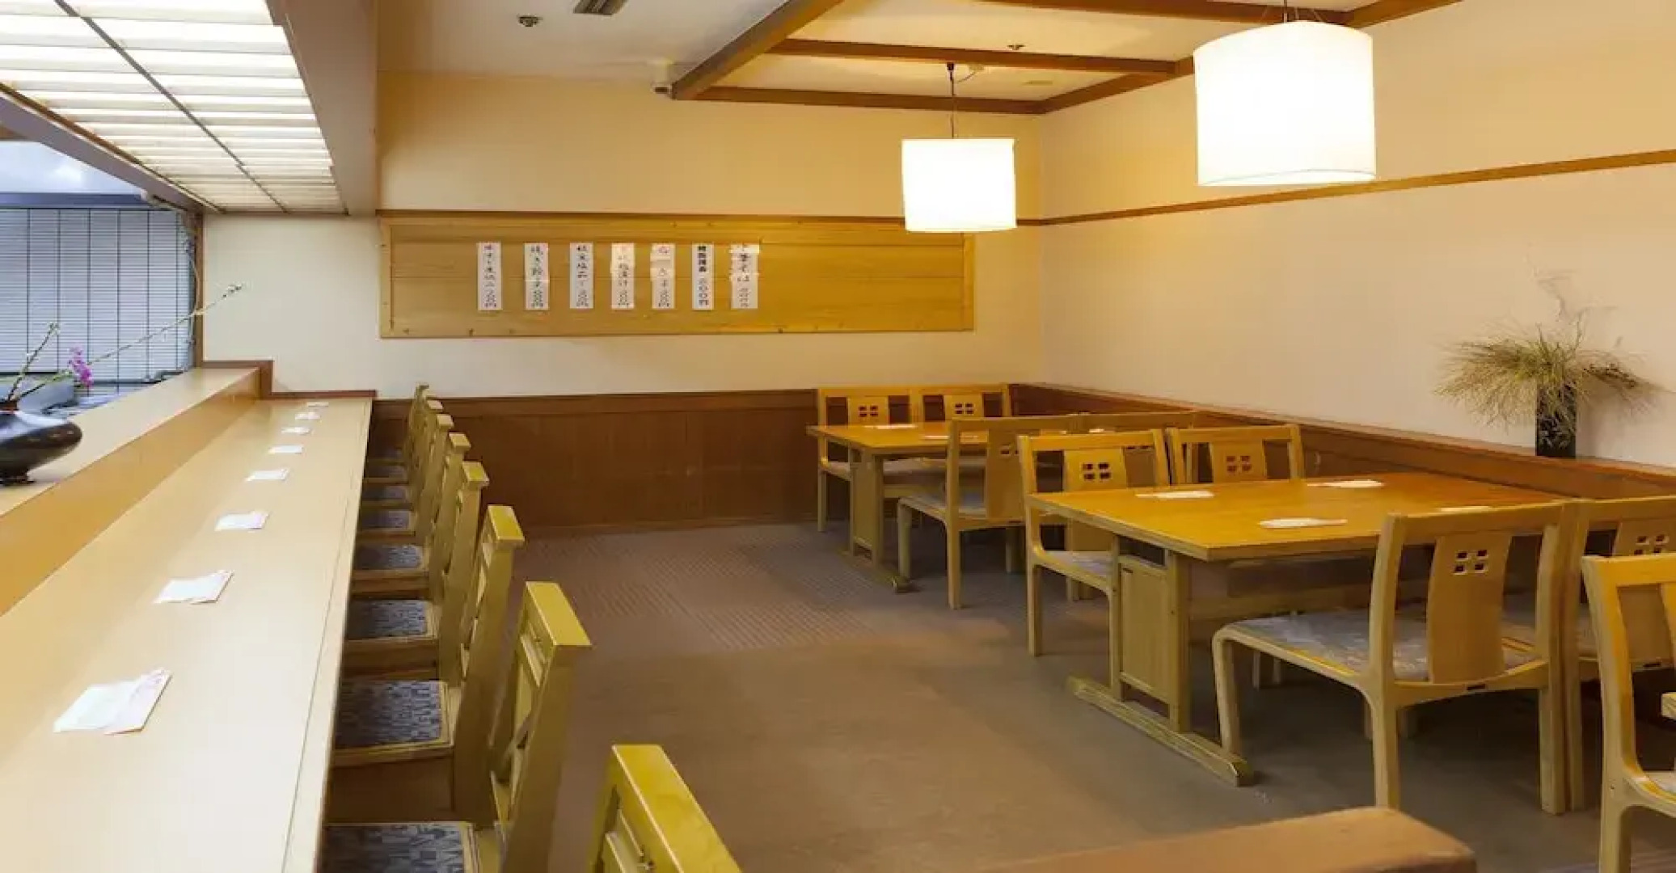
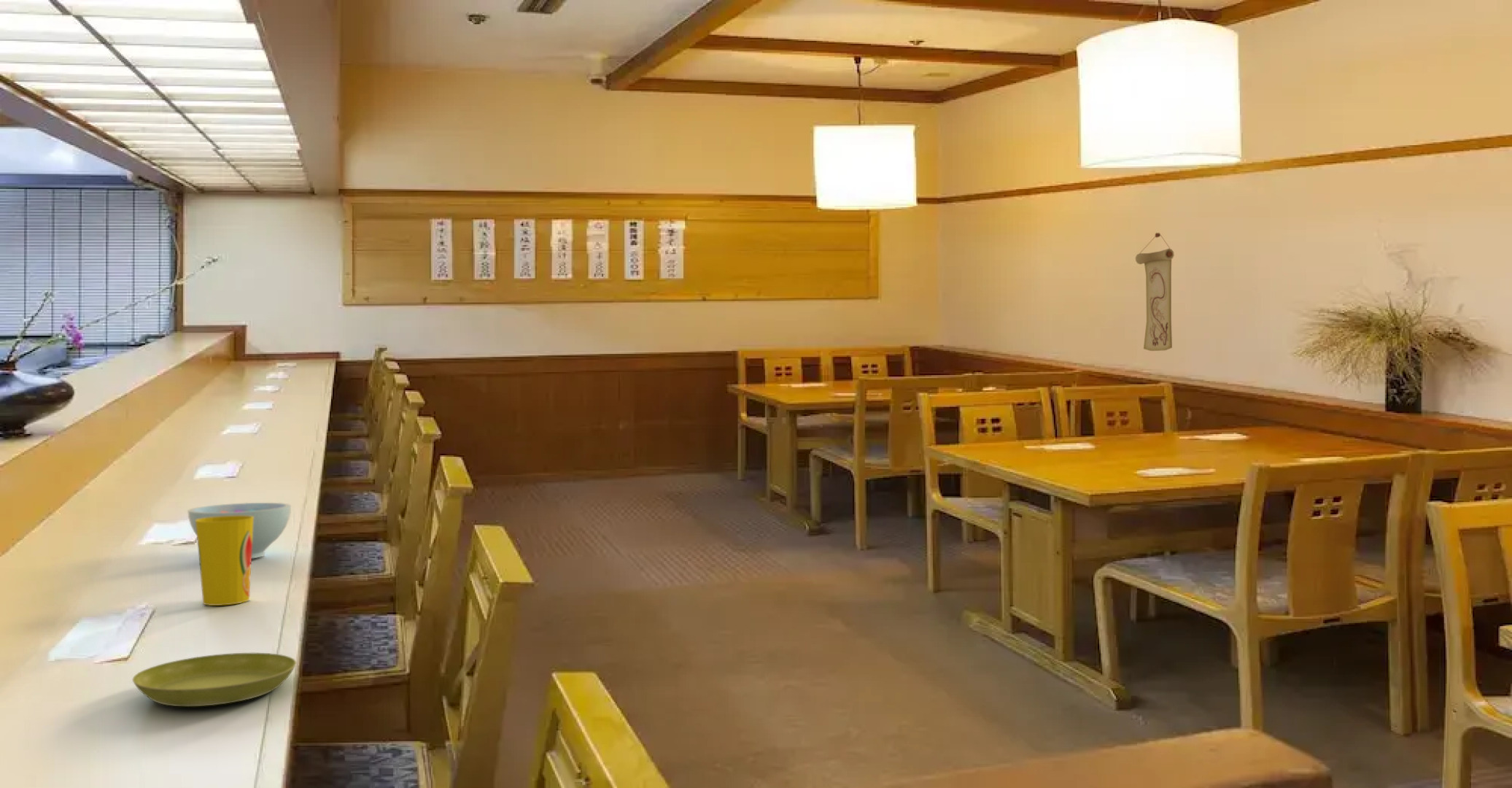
+ wall scroll [1135,232,1175,352]
+ bowl [187,502,292,559]
+ saucer [132,652,297,707]
+ cup [195,516,254,606]
